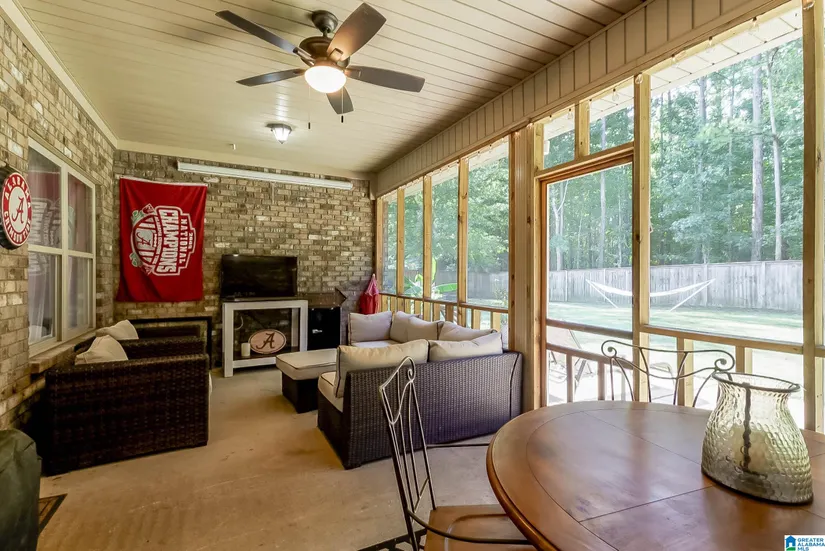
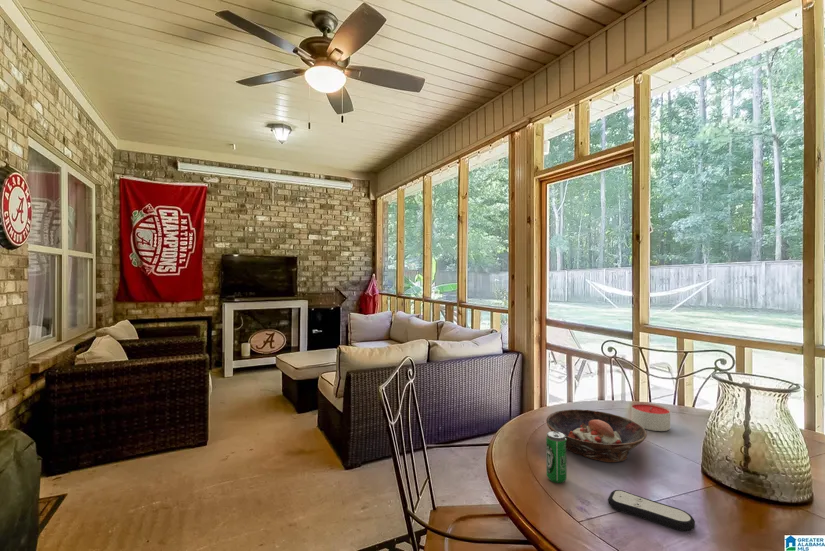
+ bowl [545,408,648,463]
+ candle [630,402,671,432]
+ remote control [607,489,696,532]
+ beverage can [545,430,568,484]
